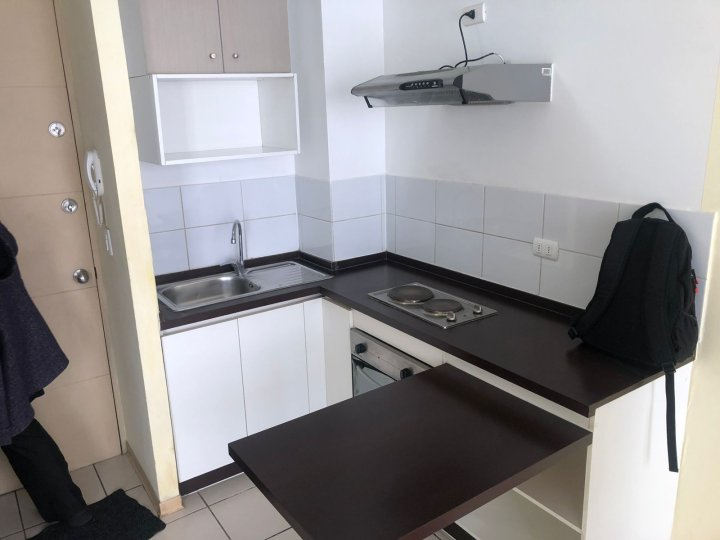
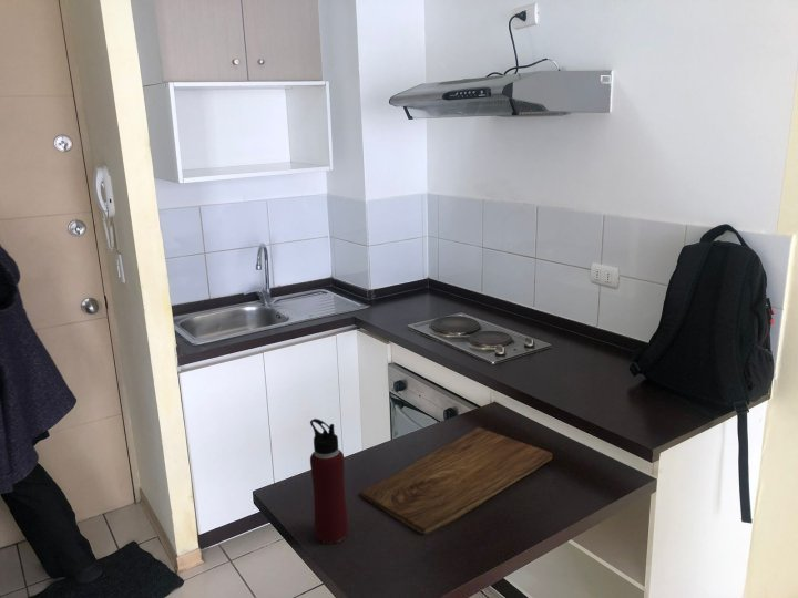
+ cutting board [360,426,553,536]
+ water bottle [309,417,349,545]
